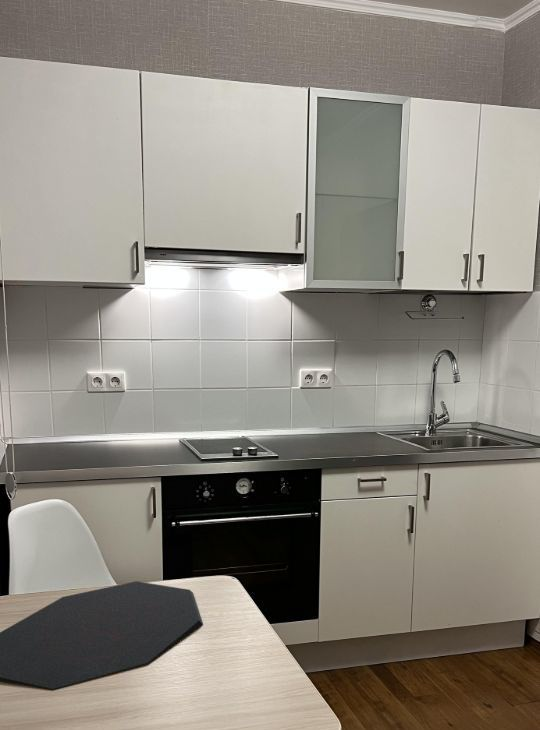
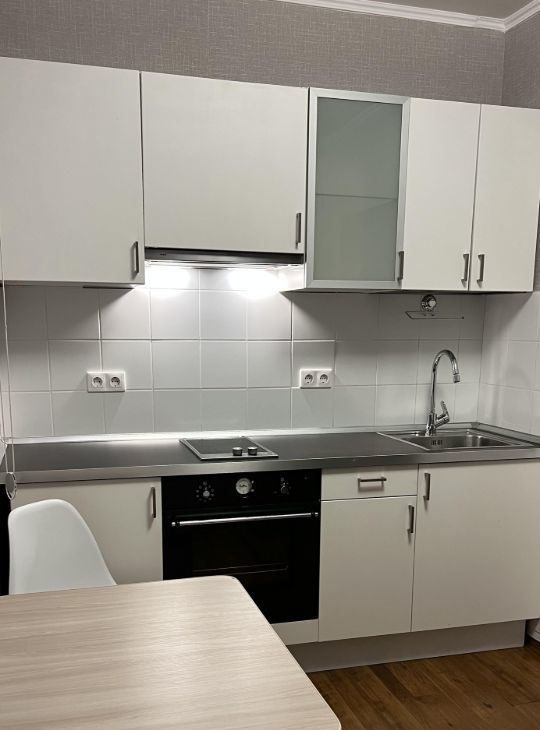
- placemat [0,580,204,691]
